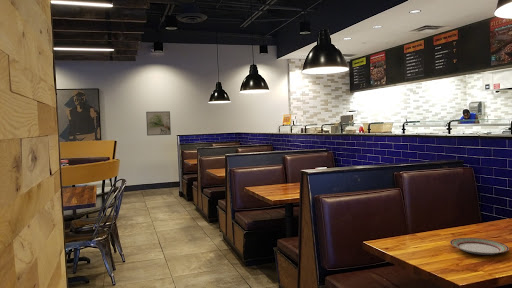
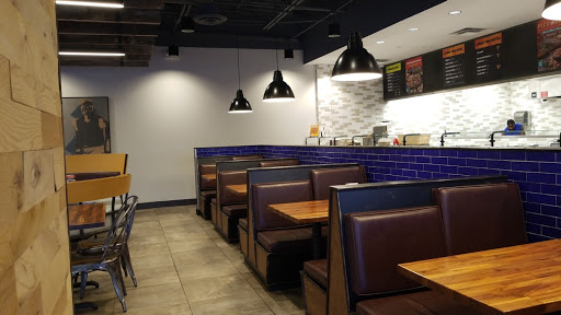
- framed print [145,110,172,137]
- plate [449,237,510,256]
